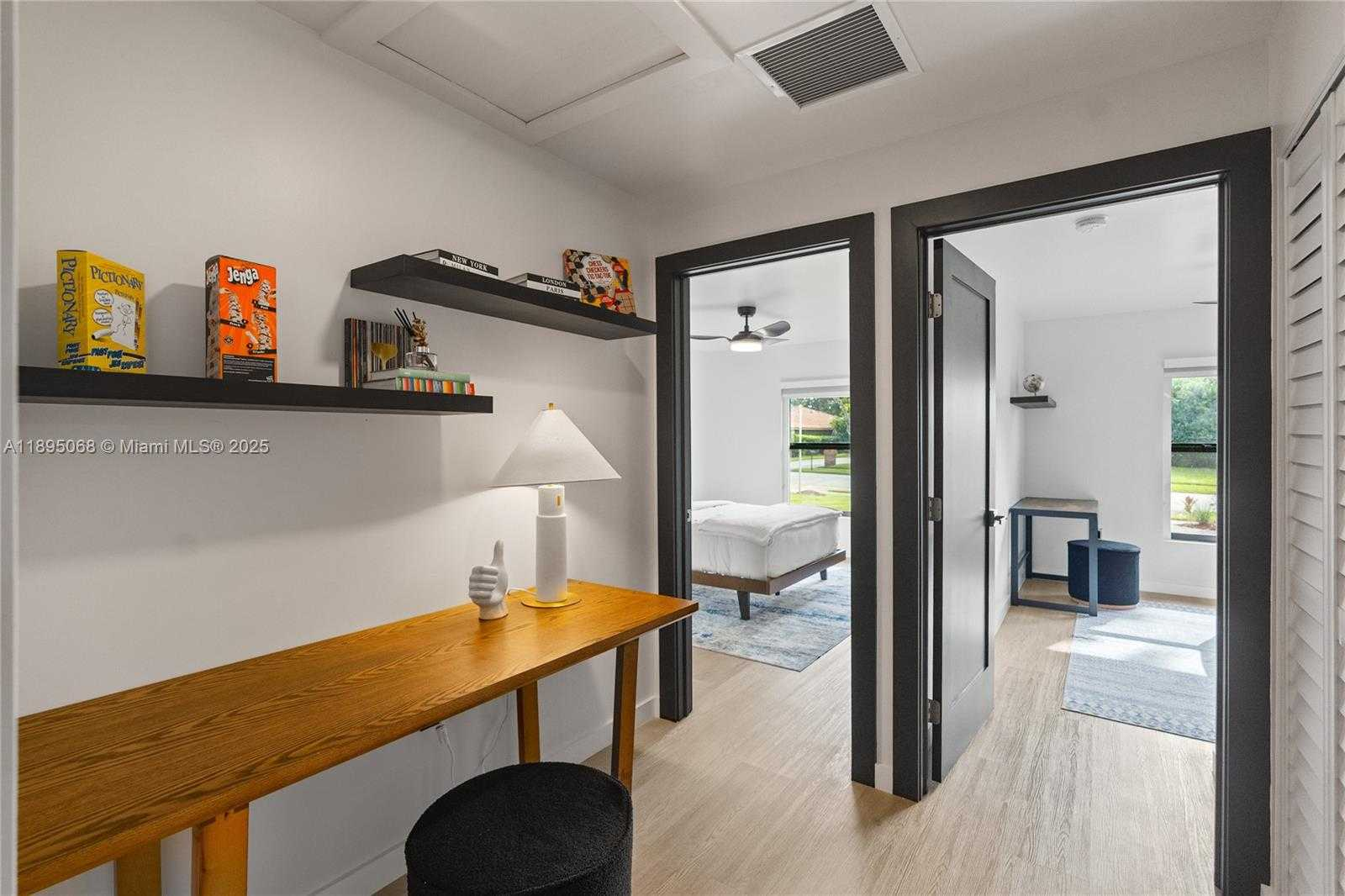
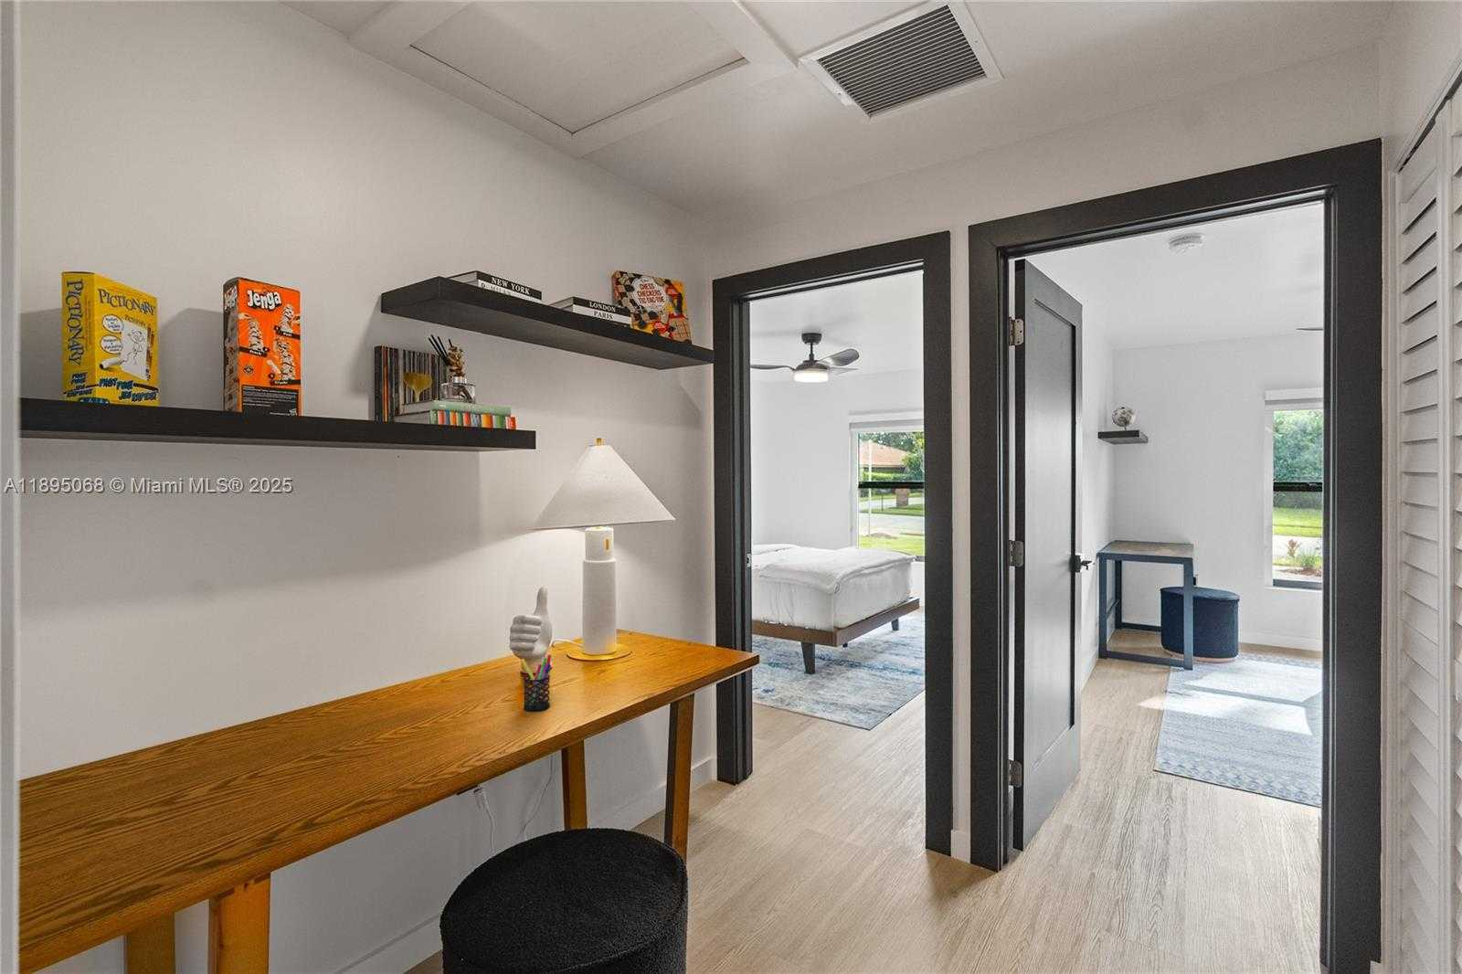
+ pen holder [520,654,552,712]
